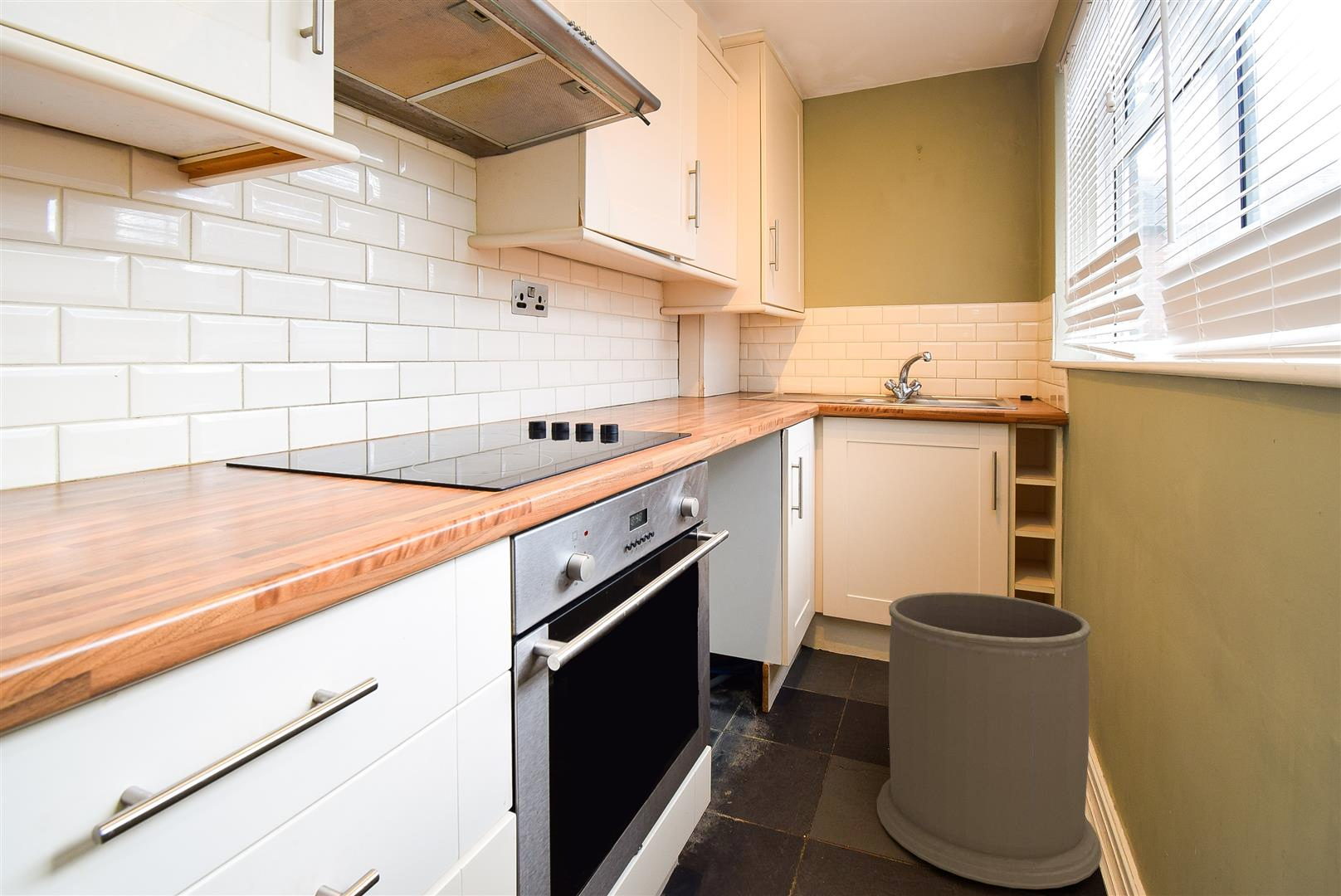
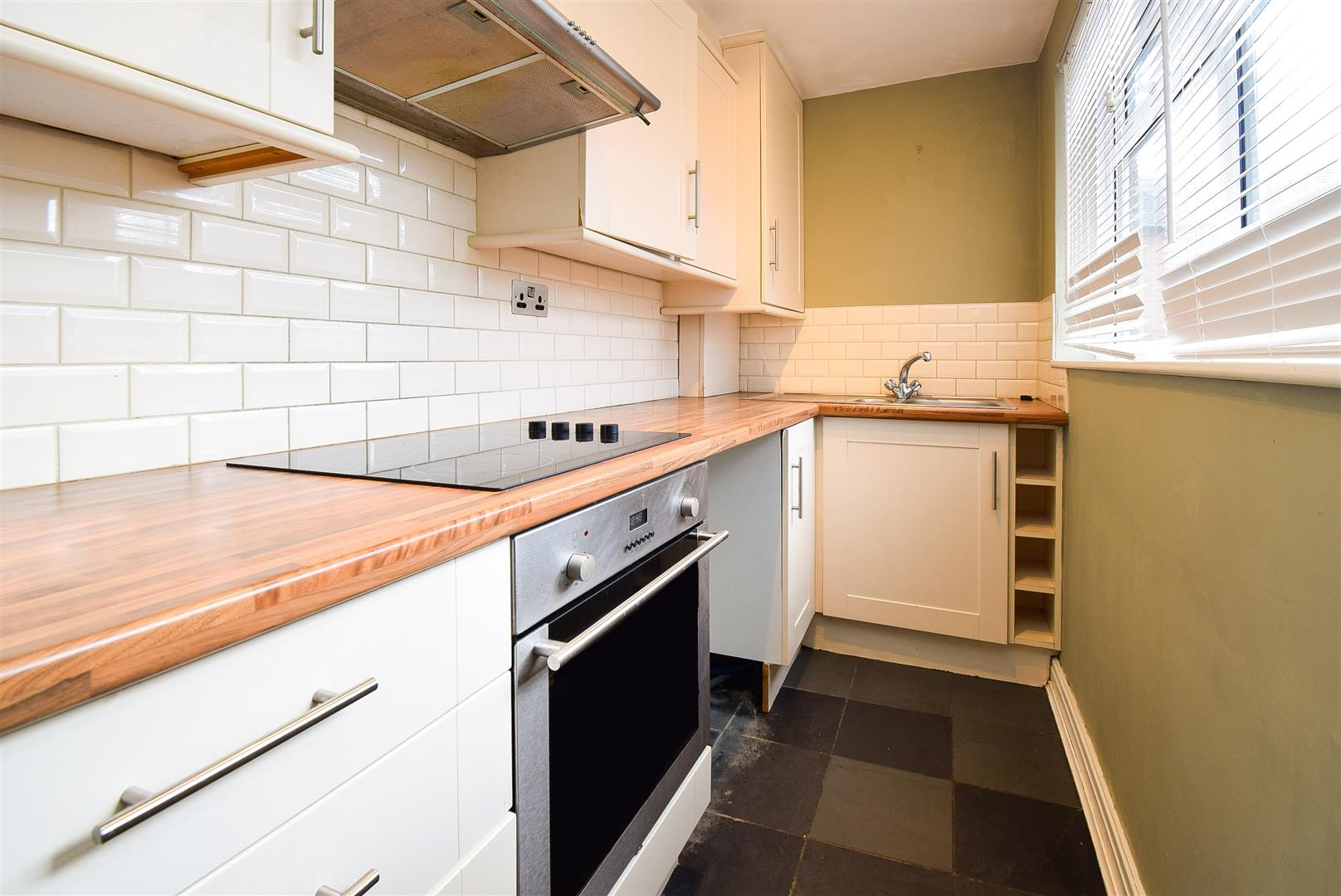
- trash can [876,592,1103,890]
